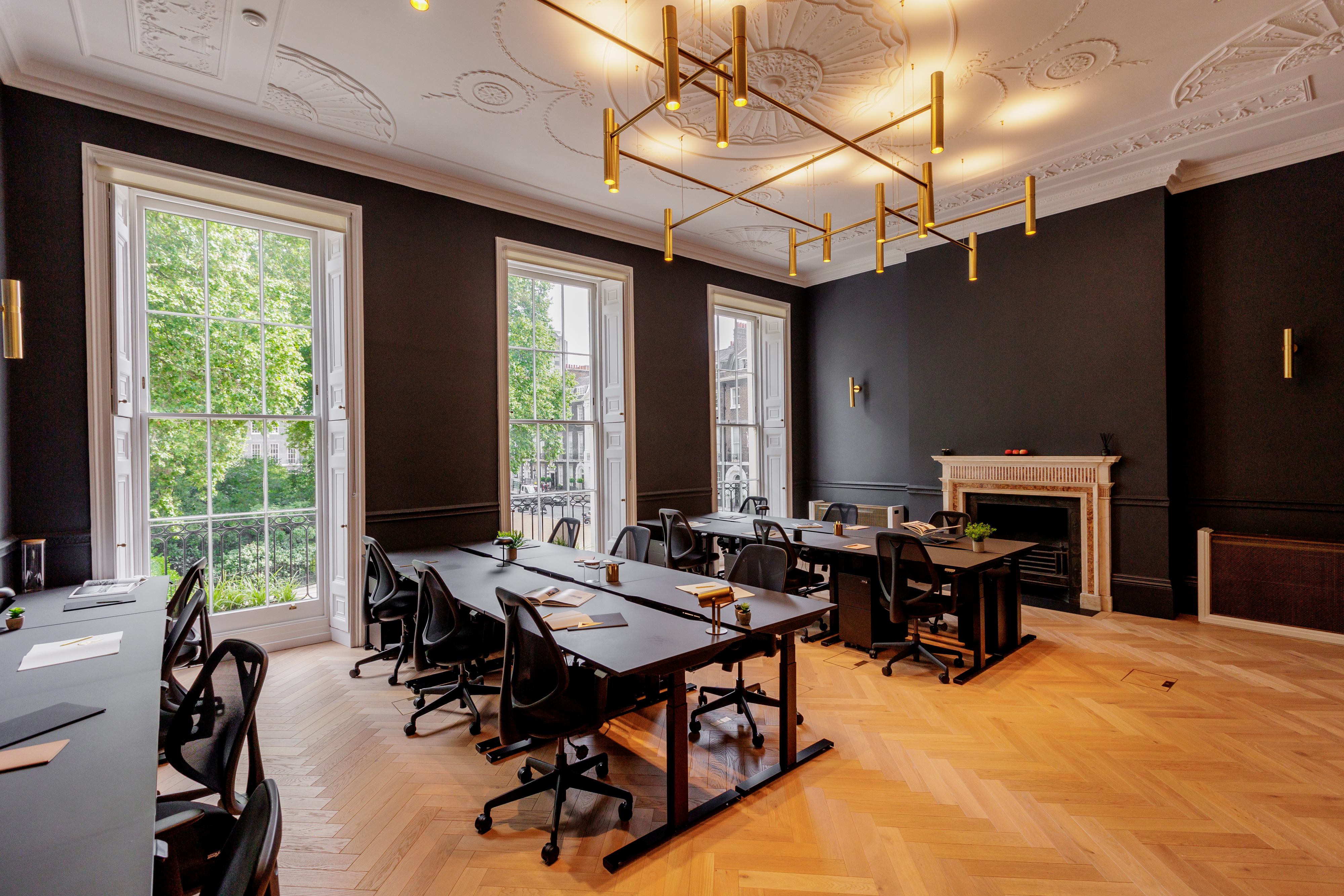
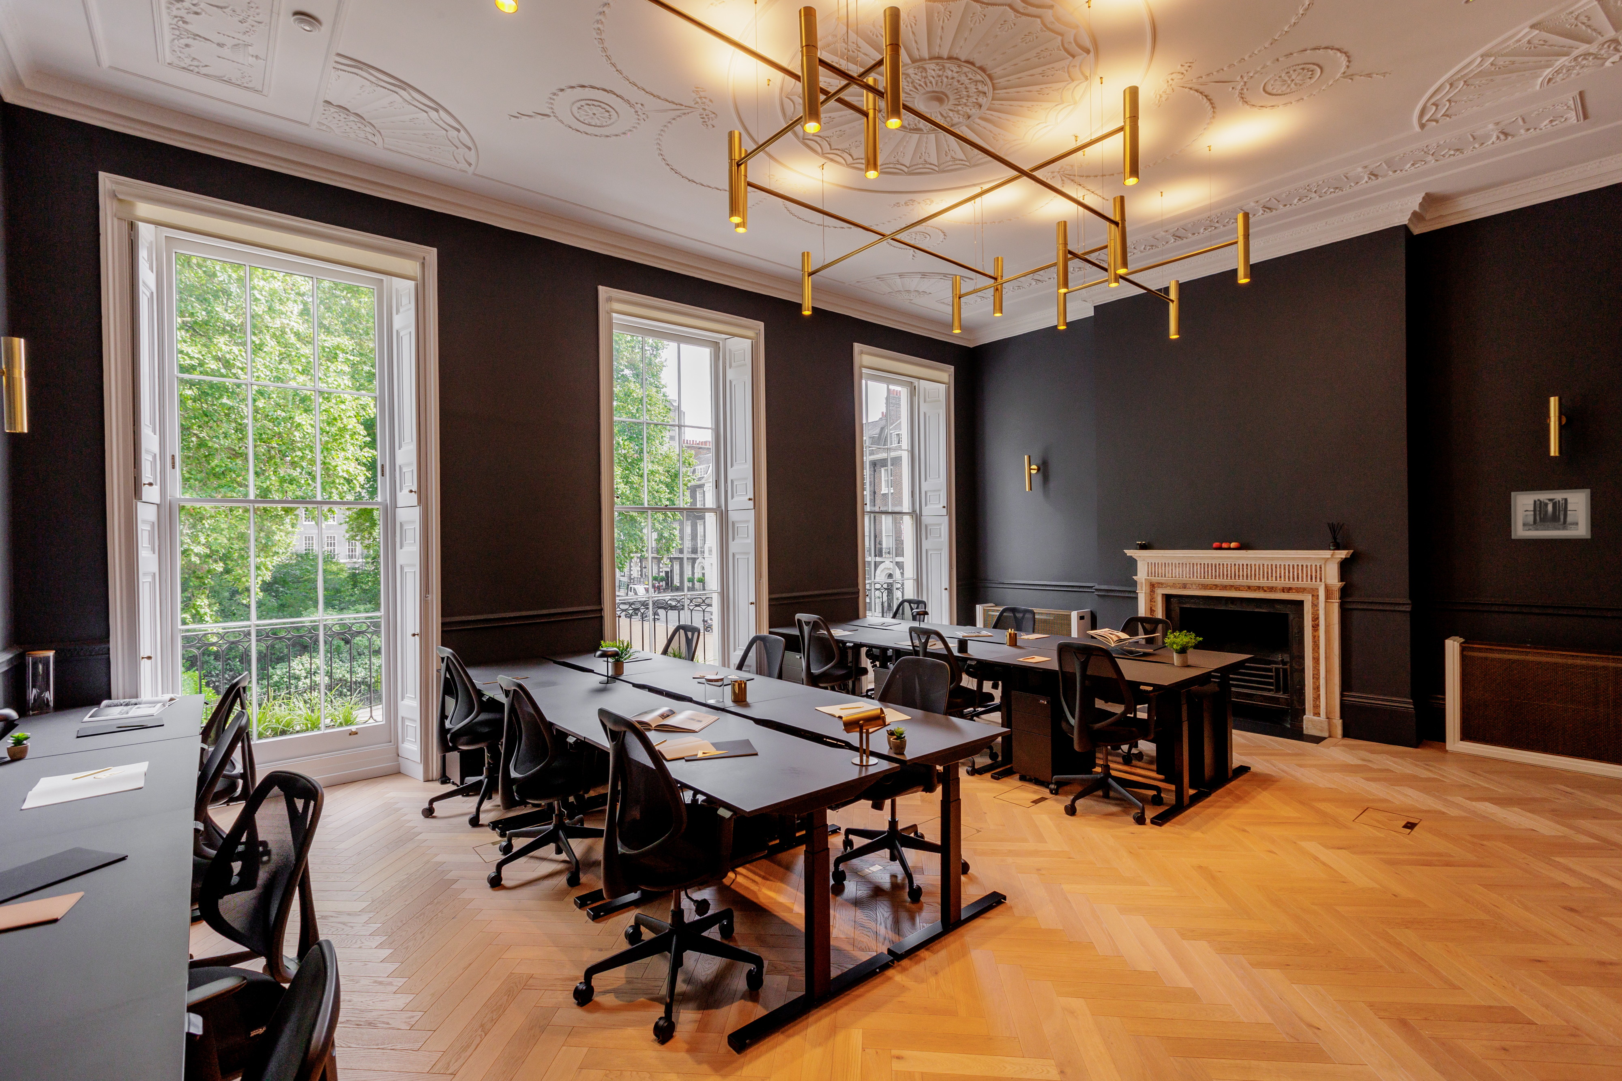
+ wall art [1511,489,1591,539]
